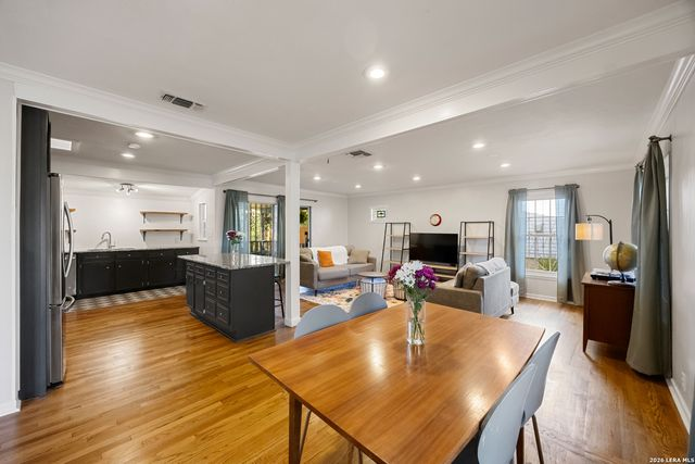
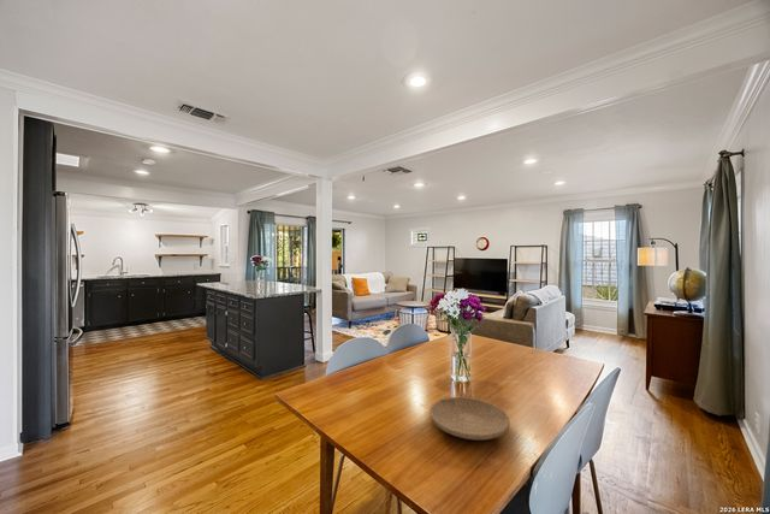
+ plate [428,396,511,442]
